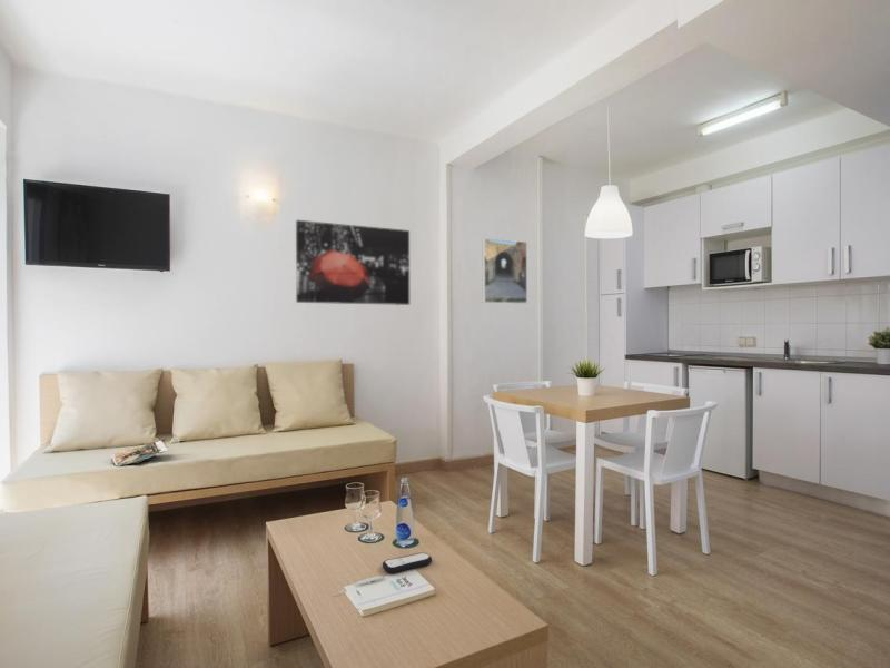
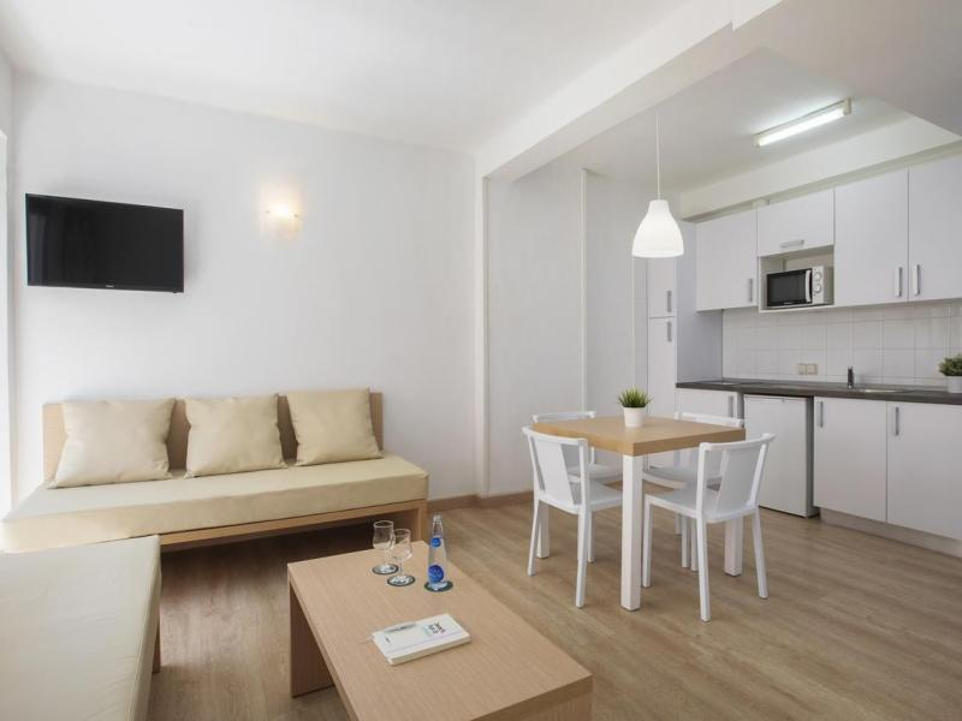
- wall art [295,219,411,306]
- remote control [382,552,433,574]
- magazine [109,438,170,468]
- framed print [482,237,528,305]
